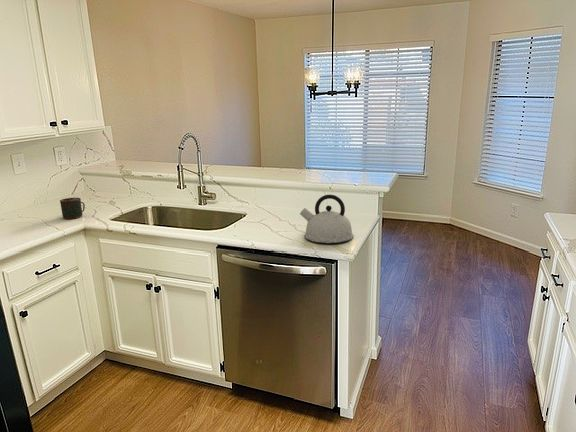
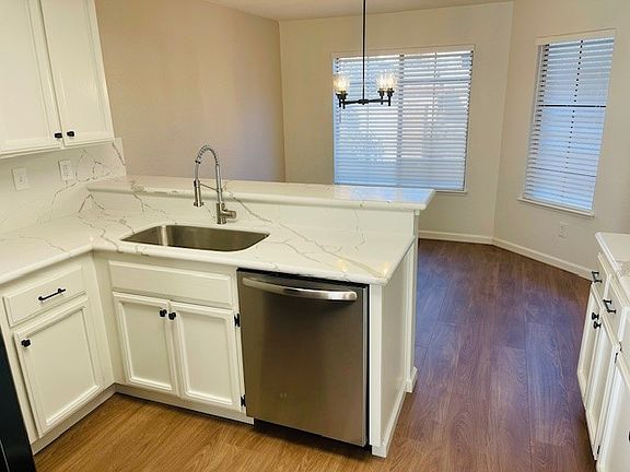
- mug [59,197,86,220]
- kettle [299,194,354,244]
